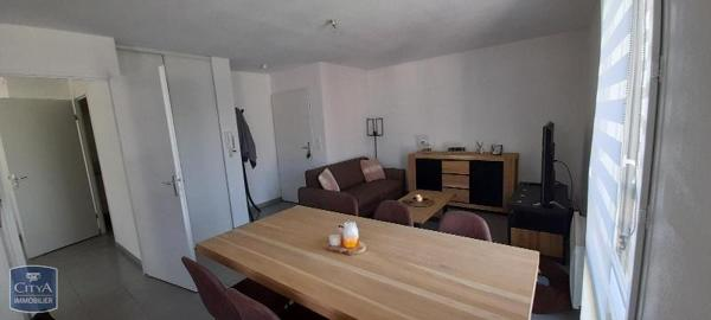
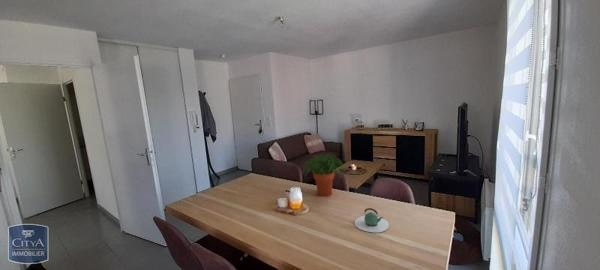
+ teapot [354,207,390,233]
+ potted plant [300,152,347,197]
